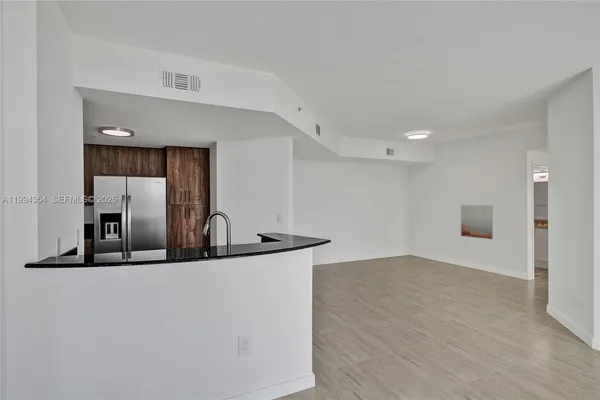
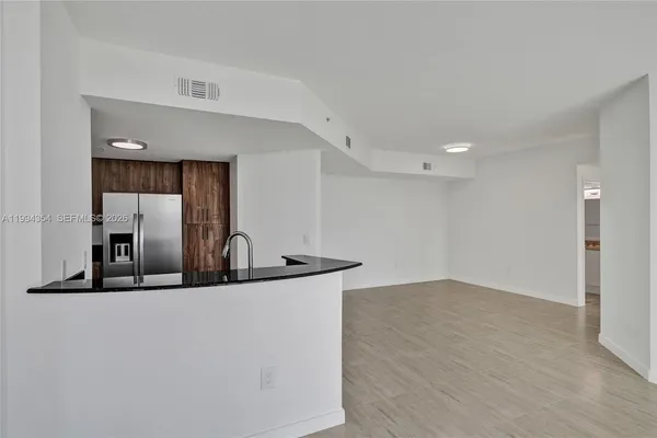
- wall art [460,204,494,240]
